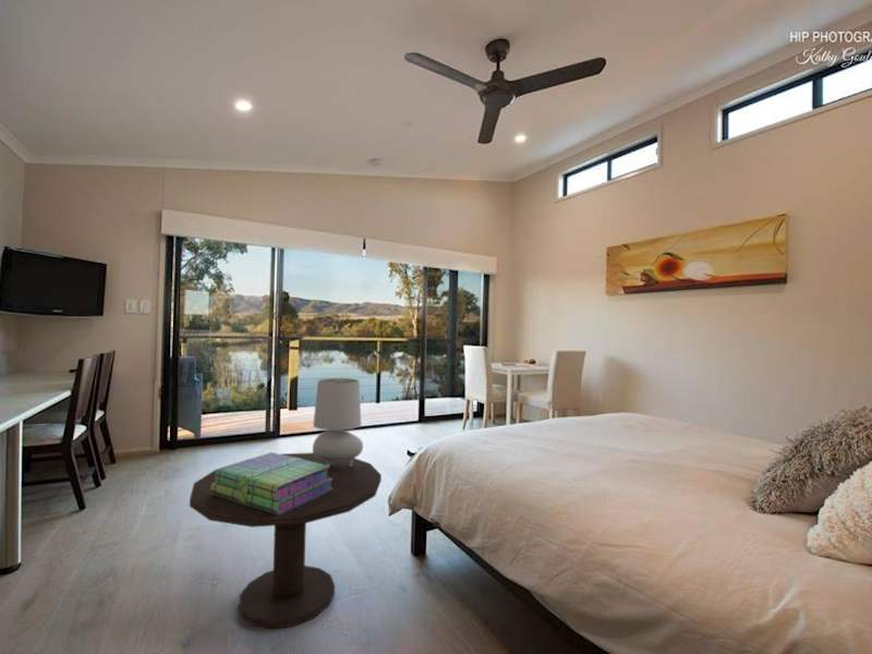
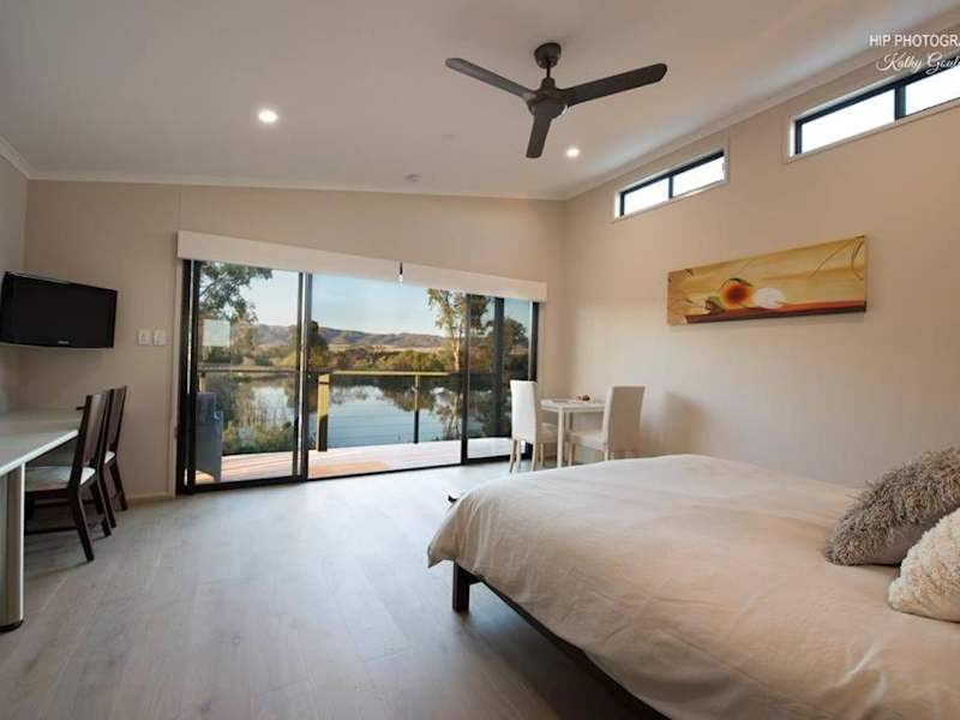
- table lamp [312,377,364,467]
- side table [189,451,383,630]
- stack of books [210,451,332,514]
